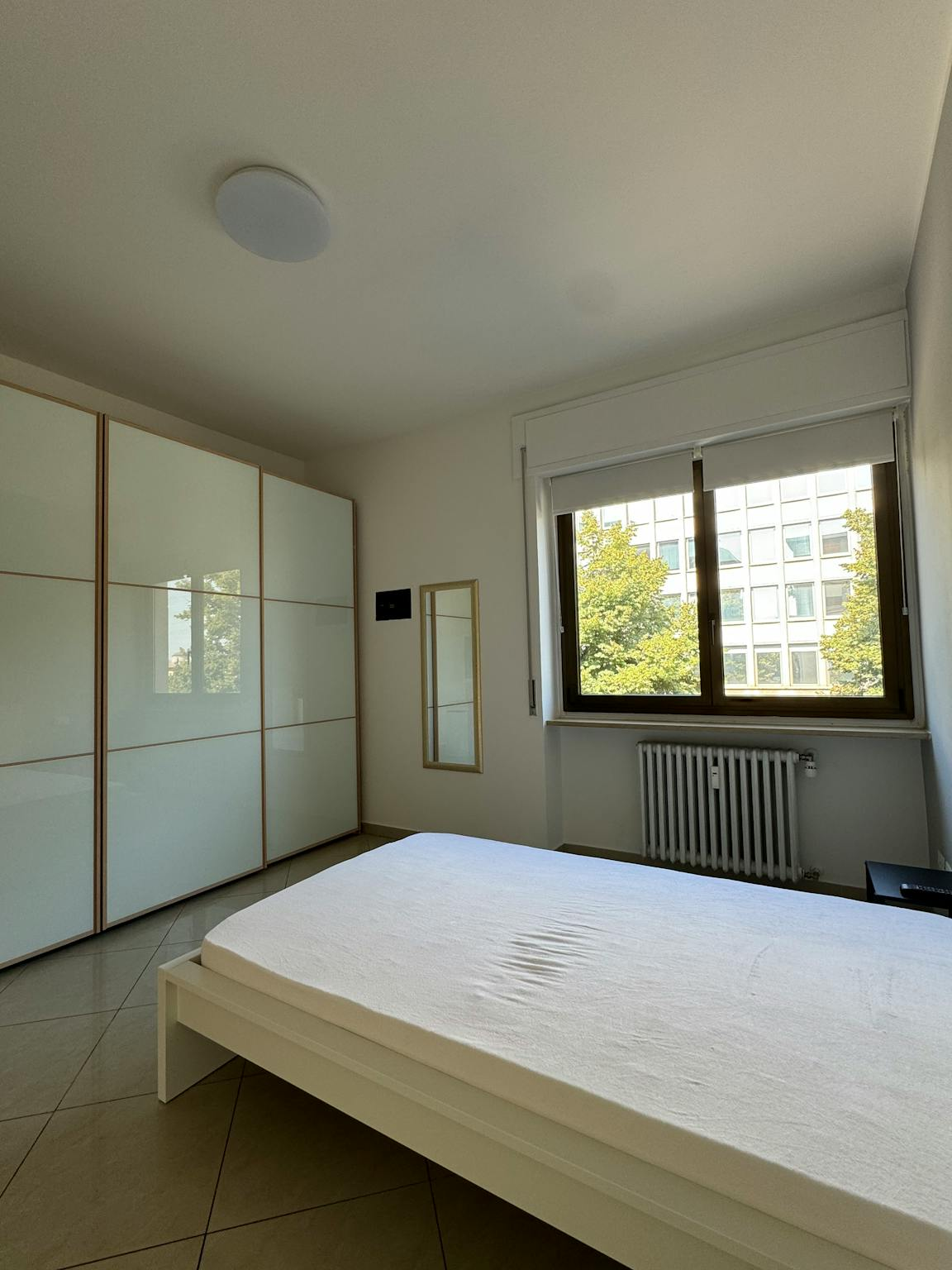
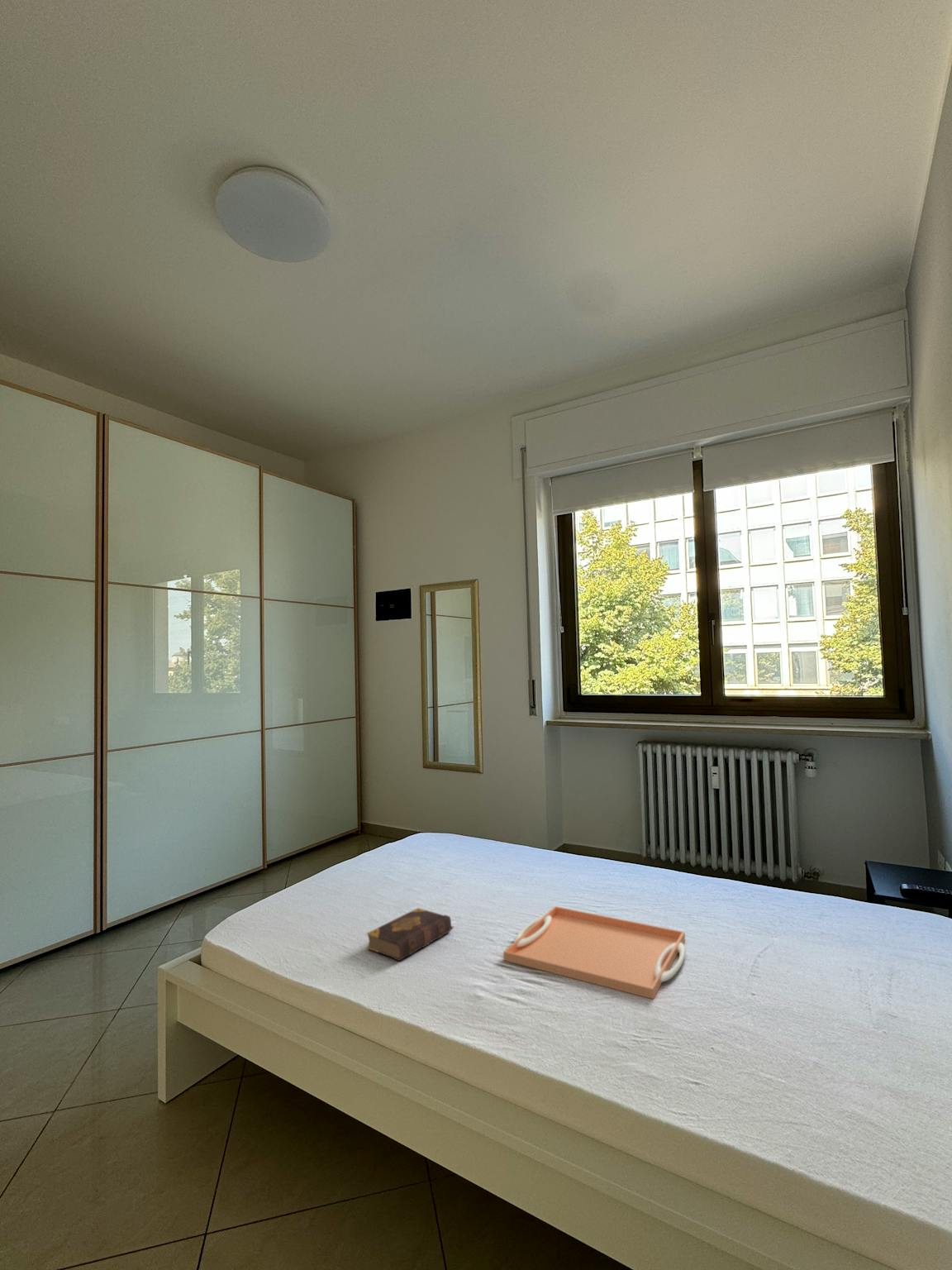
+ book [366,907,455,962]
+ serving tray [502,905,686,1000]
